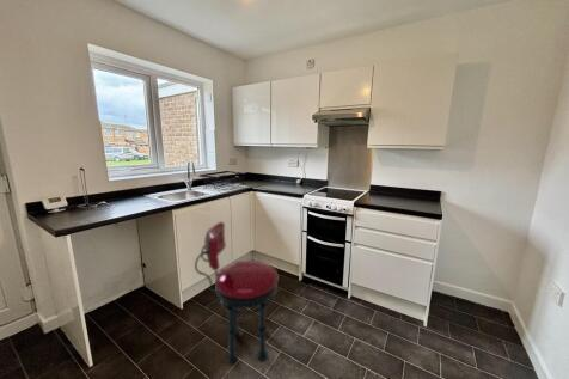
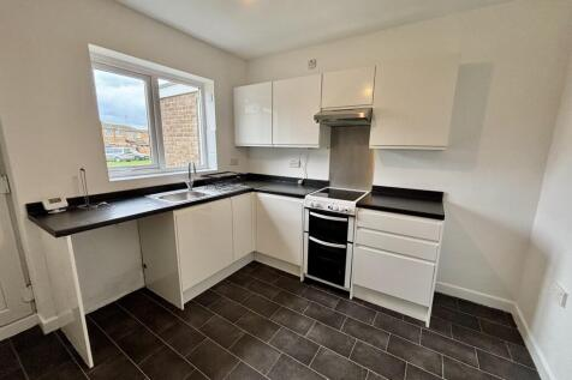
- stool [194,220,279,365]
